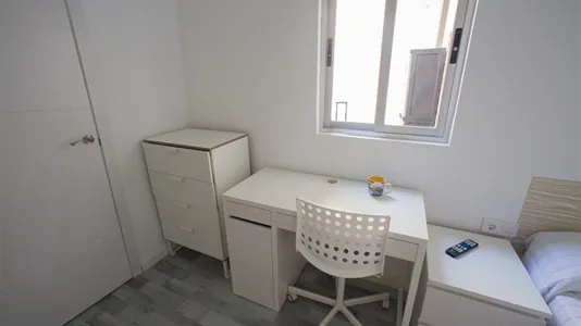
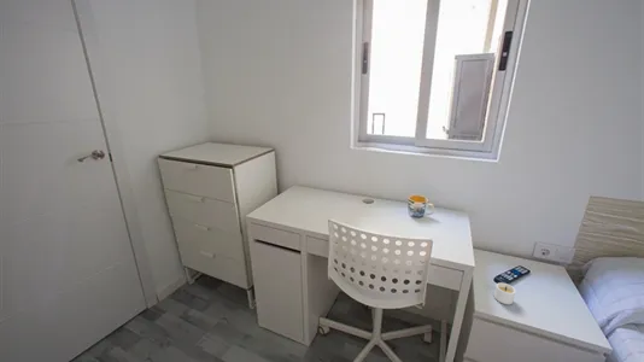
+ candle [493,281,517,305]
